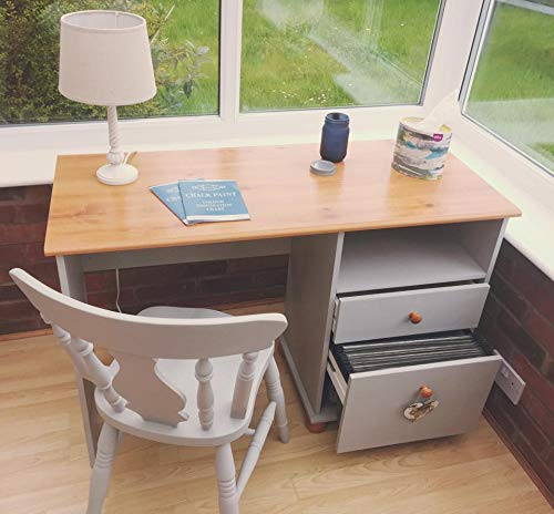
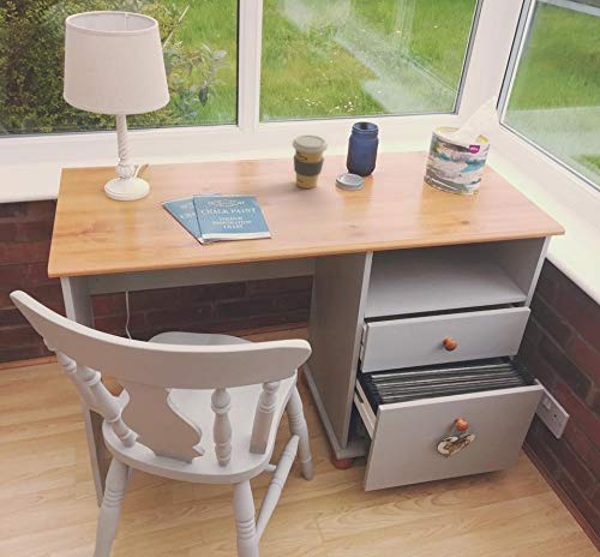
+ coffee cup [292,134,329,190]
